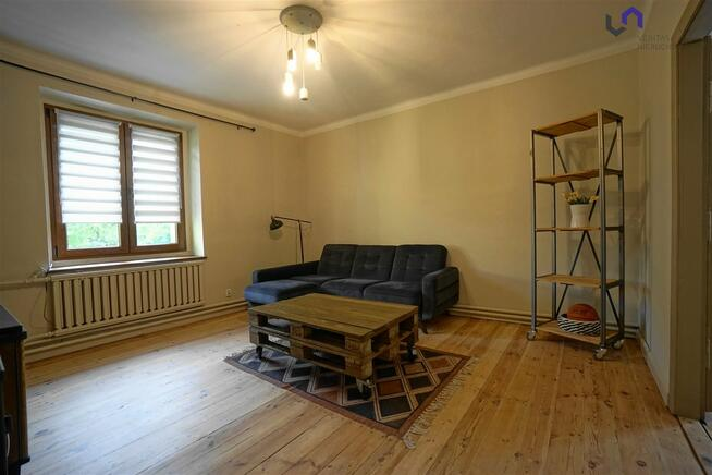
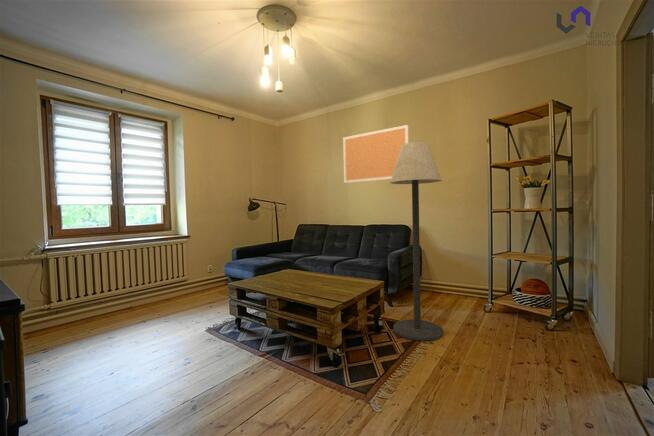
+ bulletin board [342,124,410,184]
+ floor lamp [389,141,444,342]
